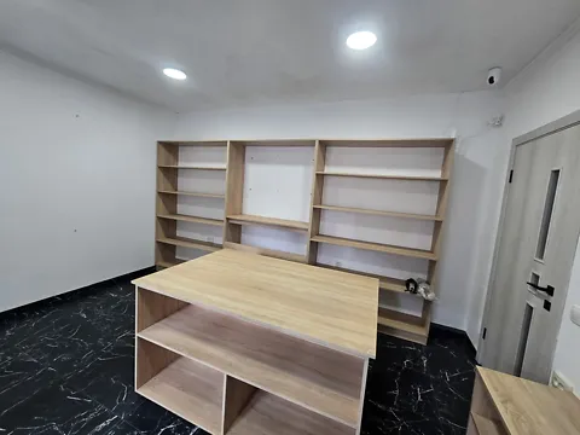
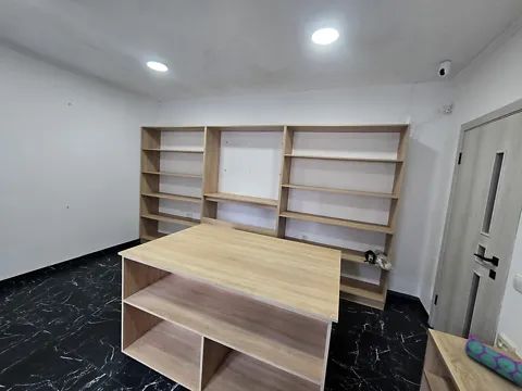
+ pencil case [463,333,522,387]
